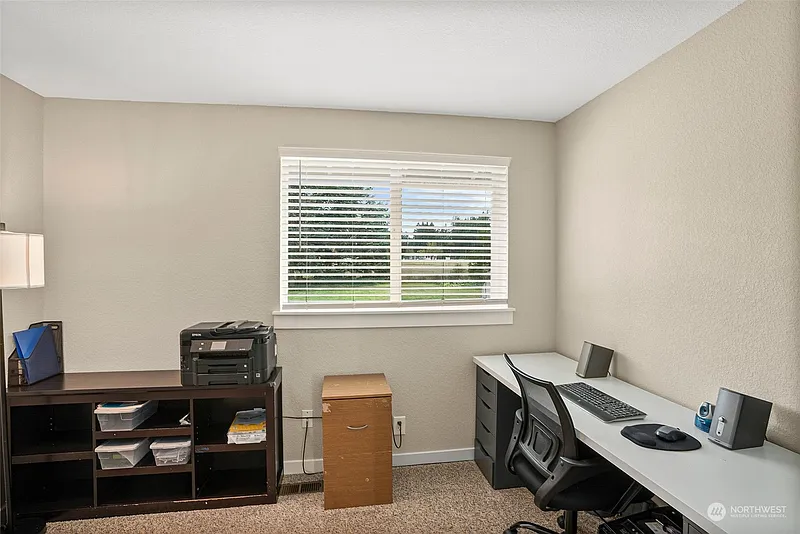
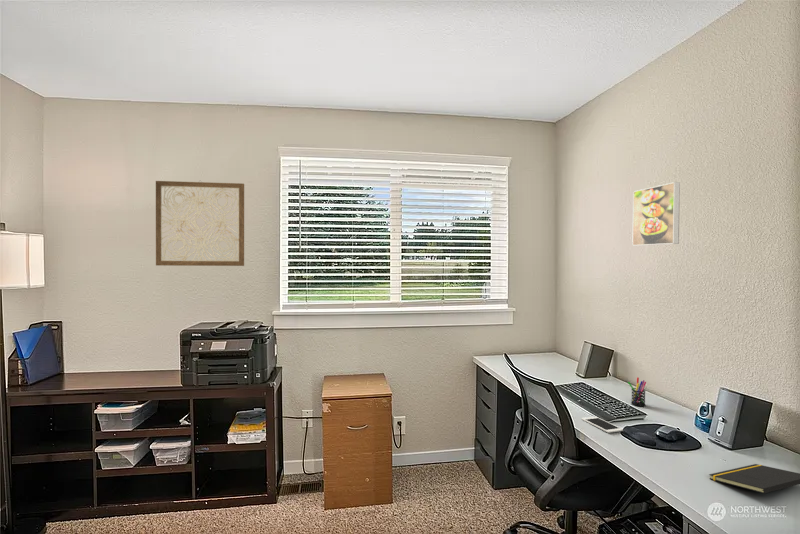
+ cell phone [581,415,624,434]
+ notepad [708,463,800,494]
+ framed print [631,181,681,247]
+ wall art [155,180,245,267]
+ pen holder [627,376,647,407]
